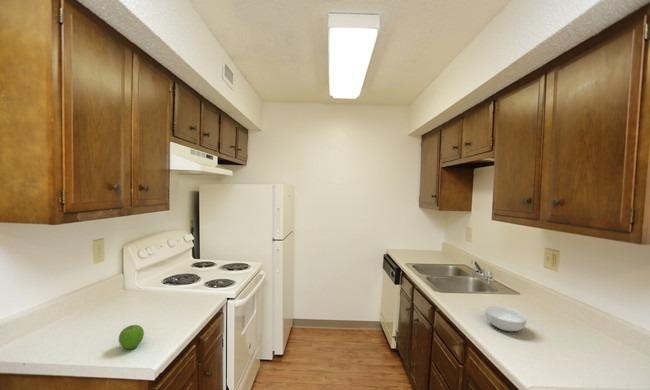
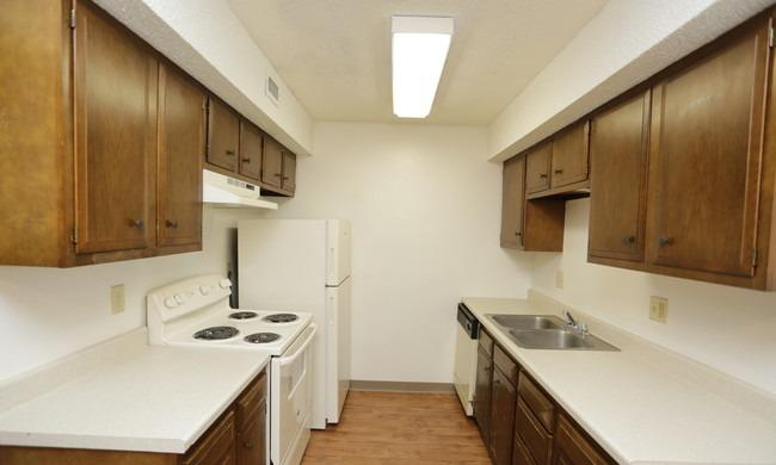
- fruit [118,324,145,350]
- cereal bowl [484,305,528,332]
